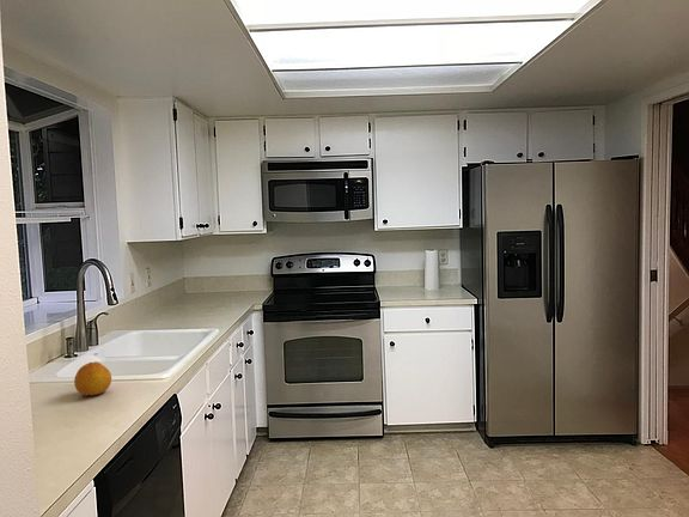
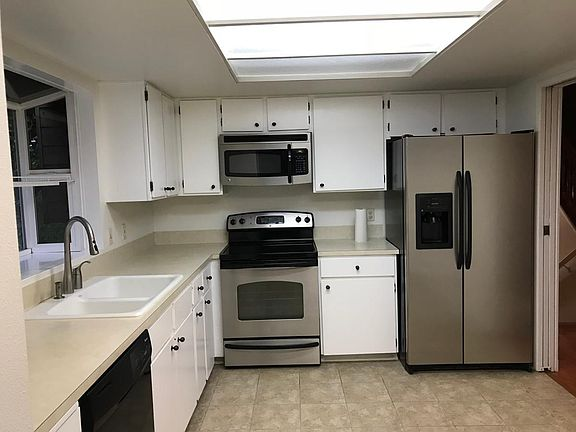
- fruit [73,360,112,396]
